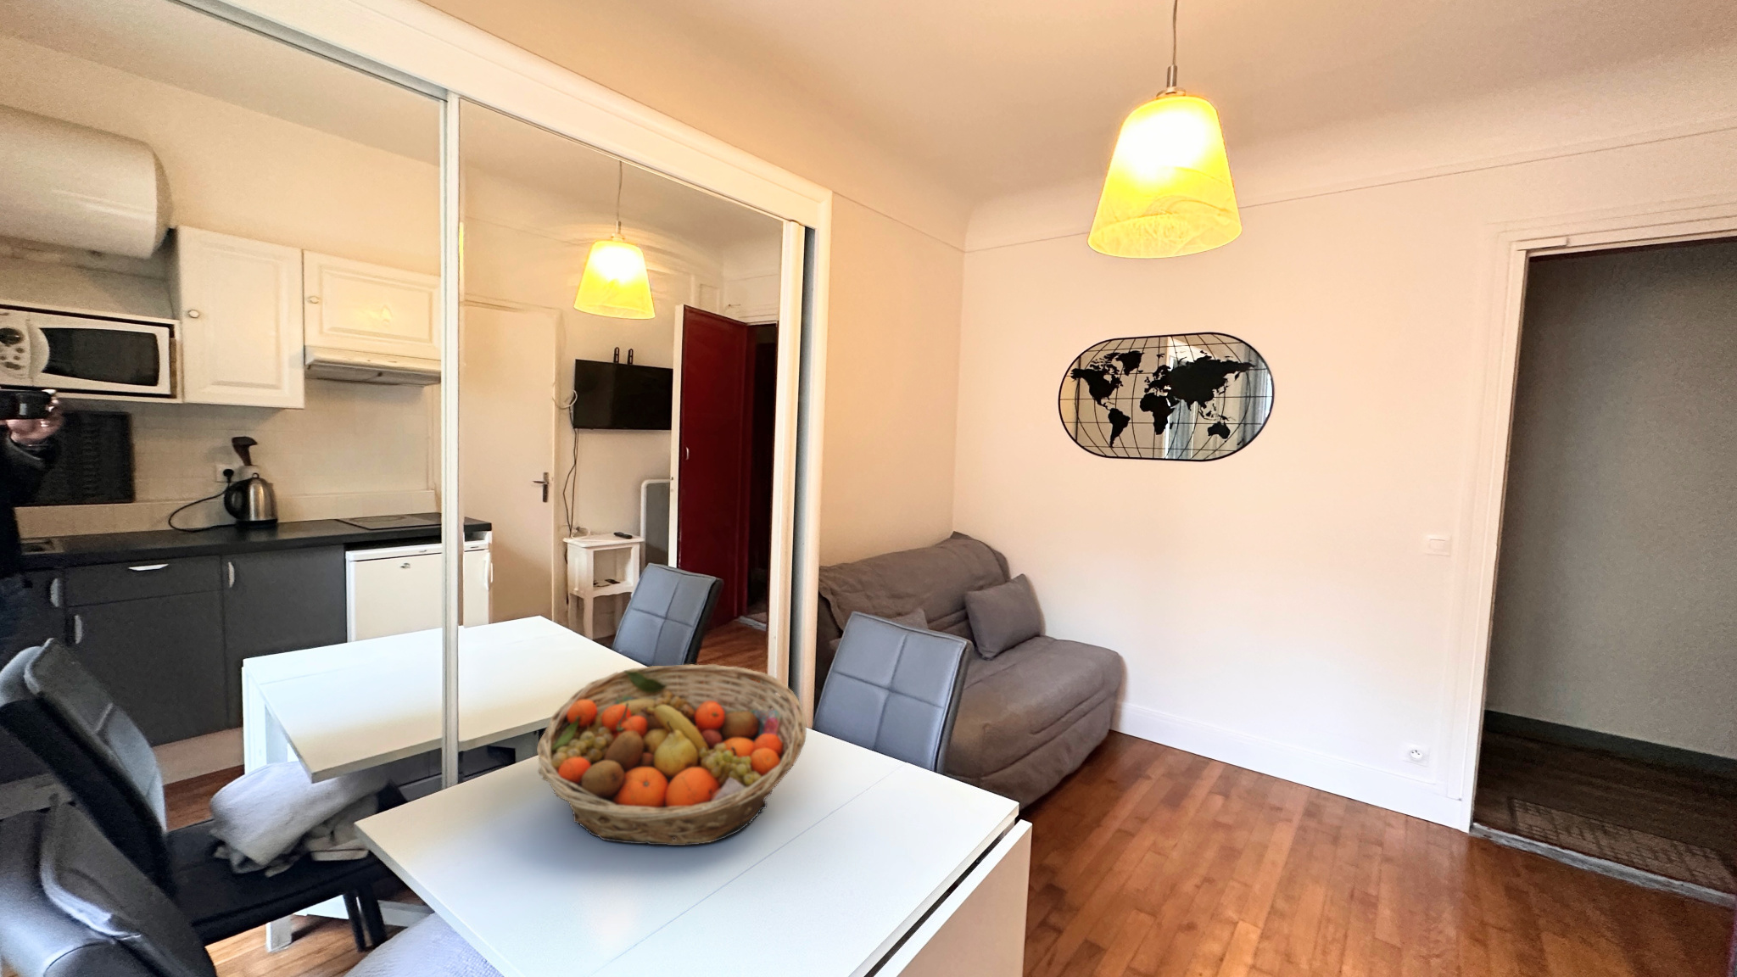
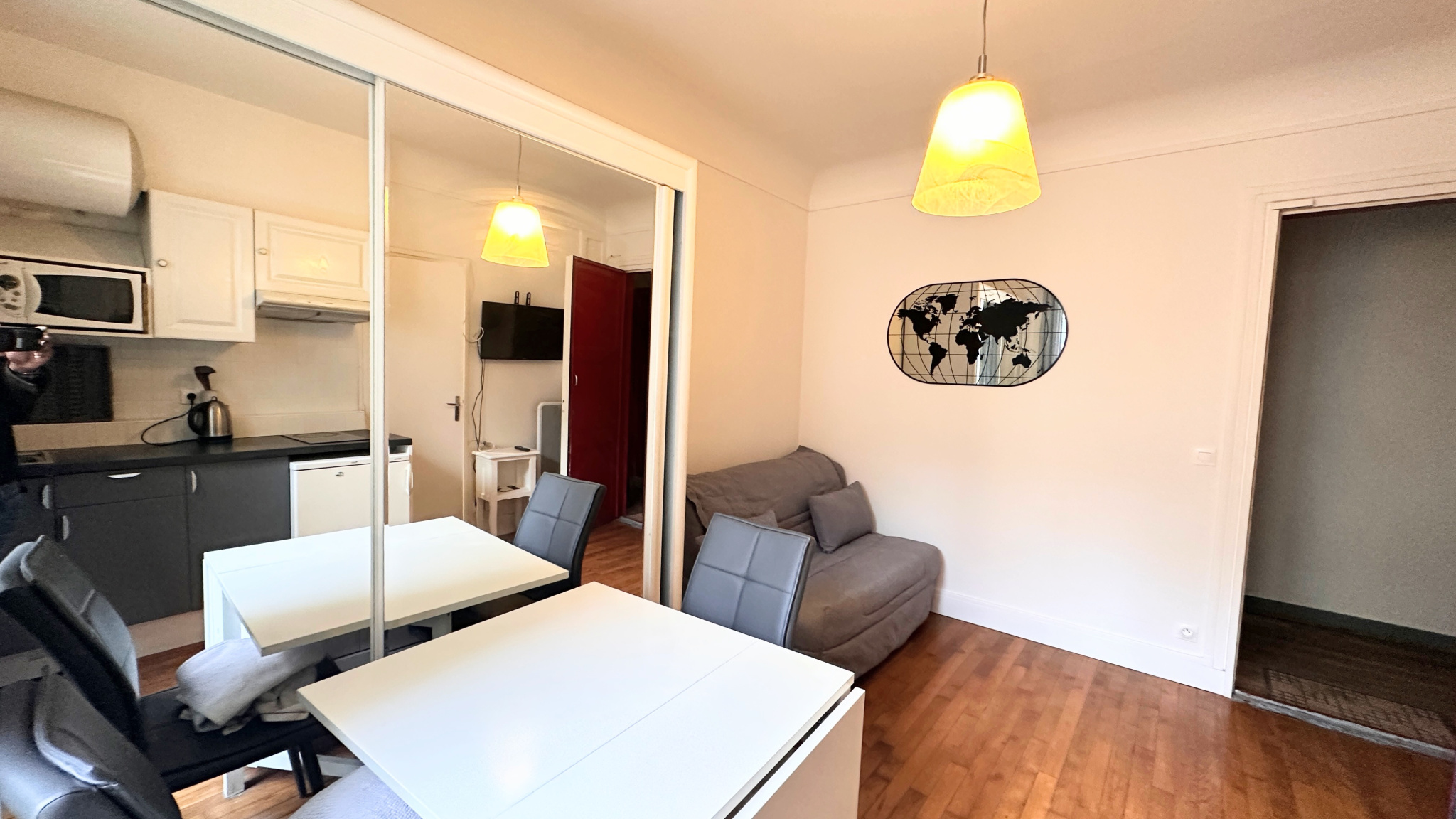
- fruit basket [536,663,806,847]
